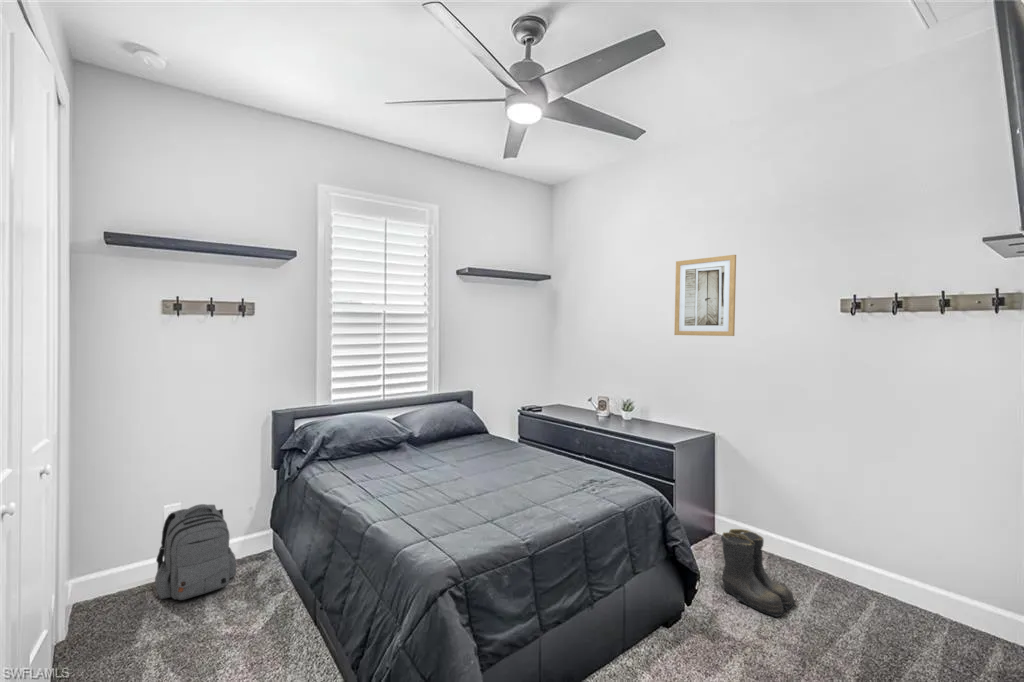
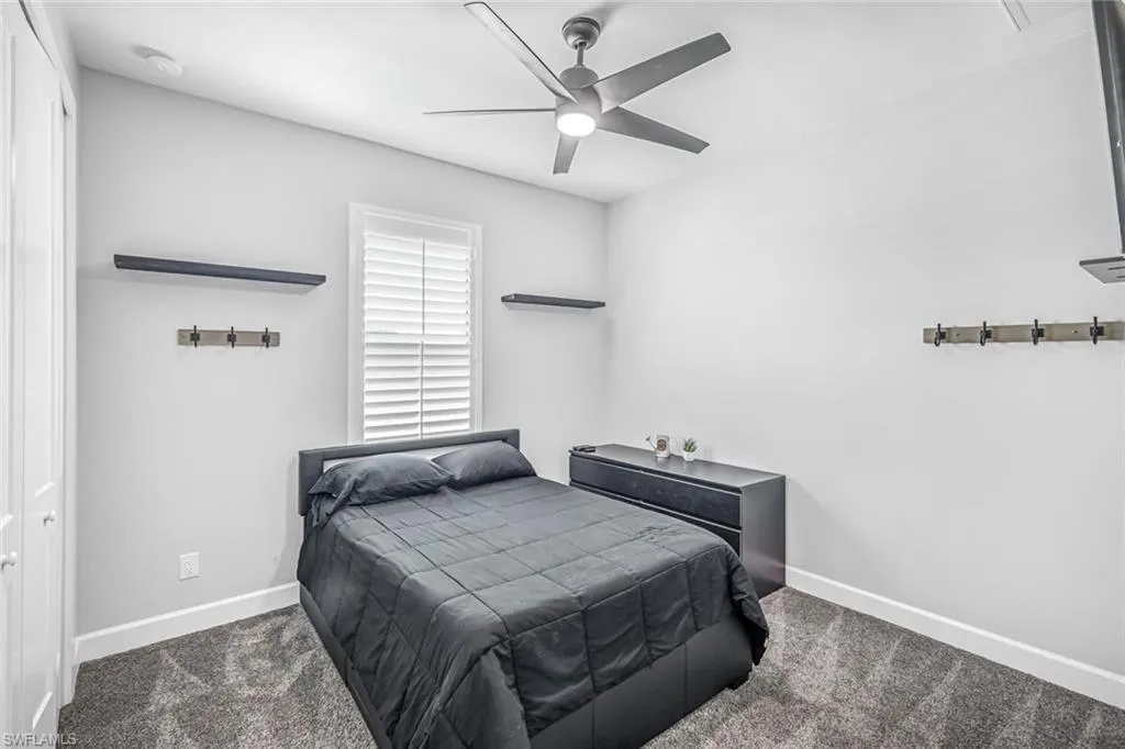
- wall art [673,254,737,337]
- boots [720,528,797,618]
- backpack [154,503,237,601]
